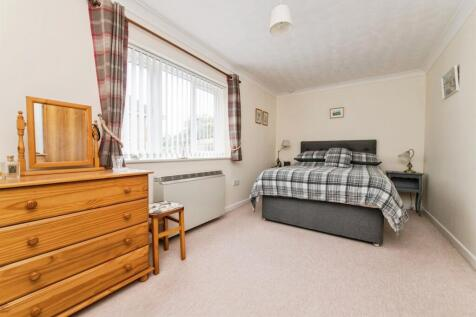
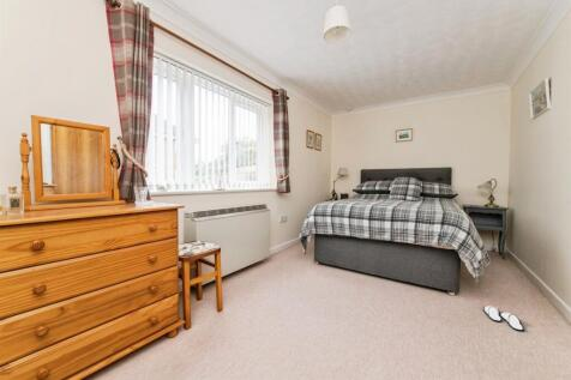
+ slippers [482,304,525,332]
